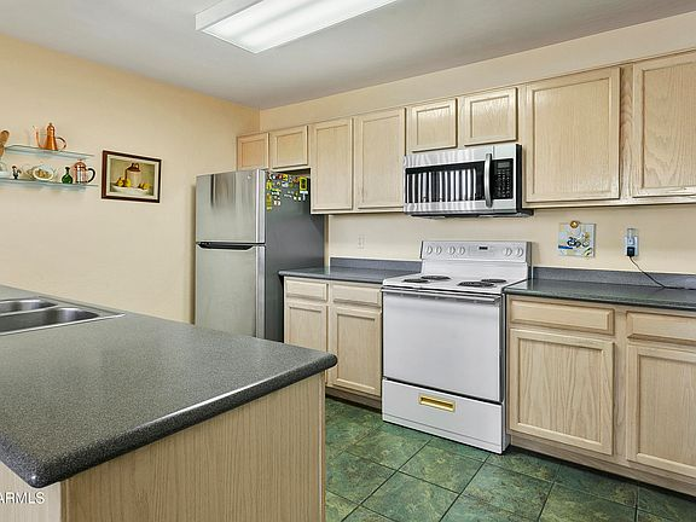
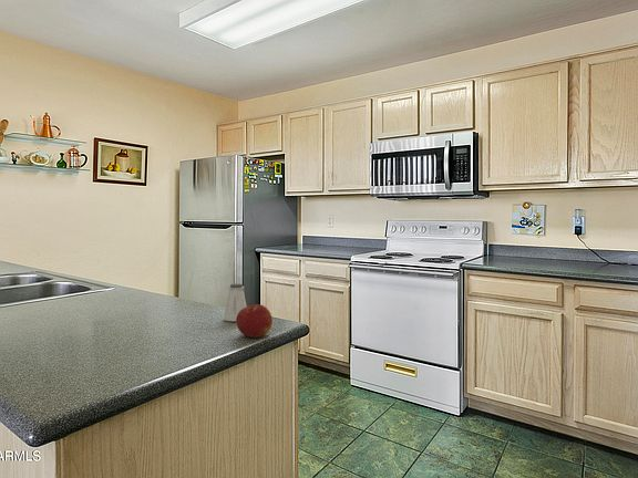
+ saltshaker [223,283,248,322]
+ apple [235,303,274,339]
